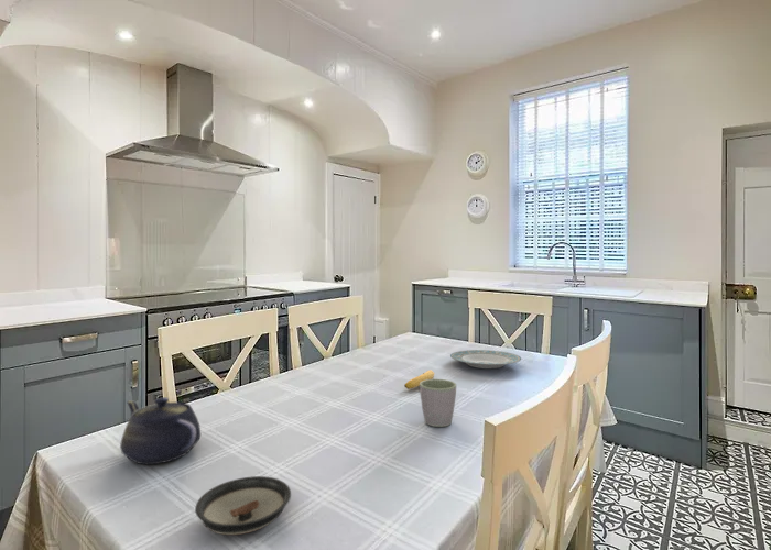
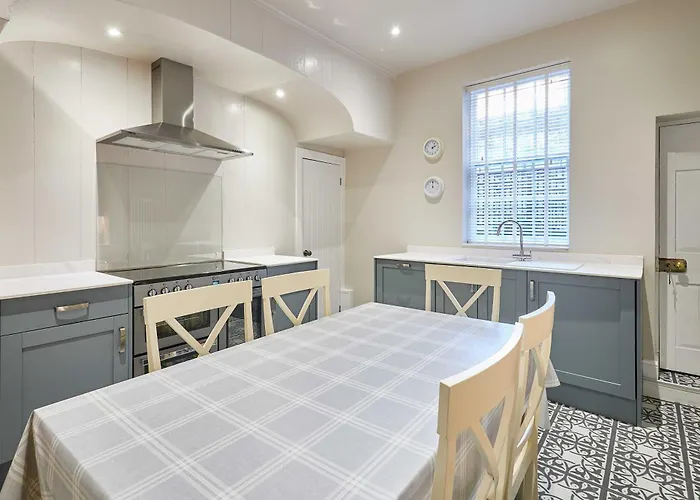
- banana [403,369,435,389]
- saucer [194,475,292,536]
- plate [449,349,522,370]
- teapot [119,396,202,465]
- mug [419,378,457,428]
